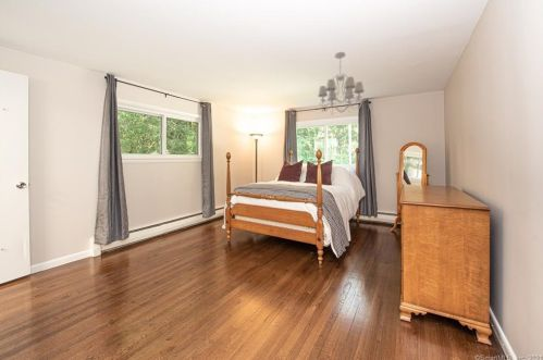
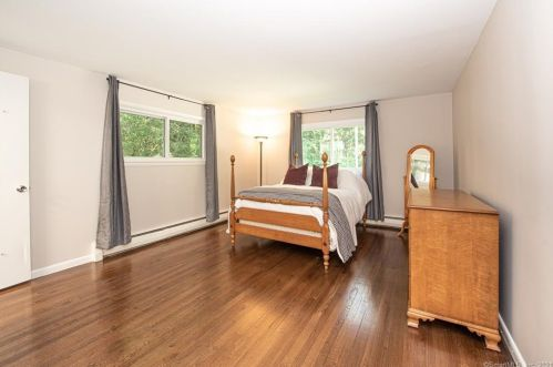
- chandelier [317,51,365,116]
